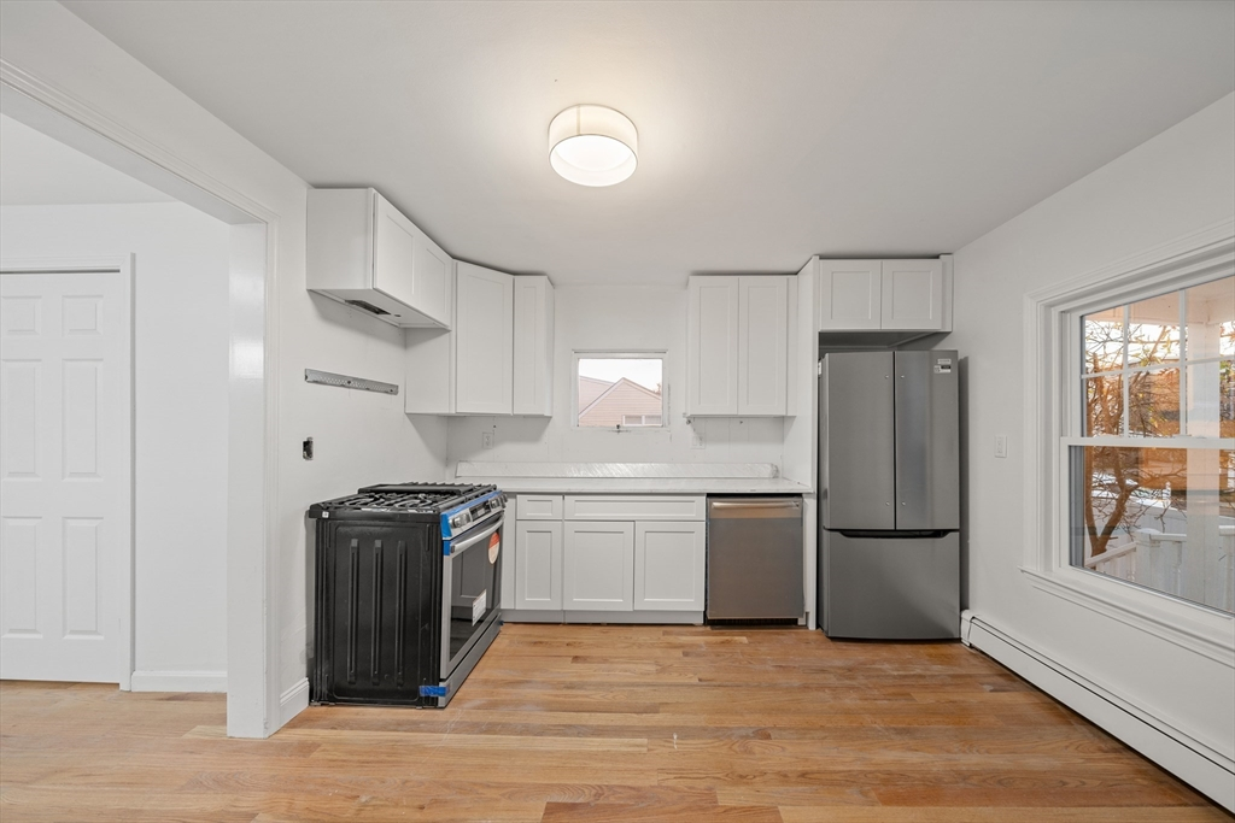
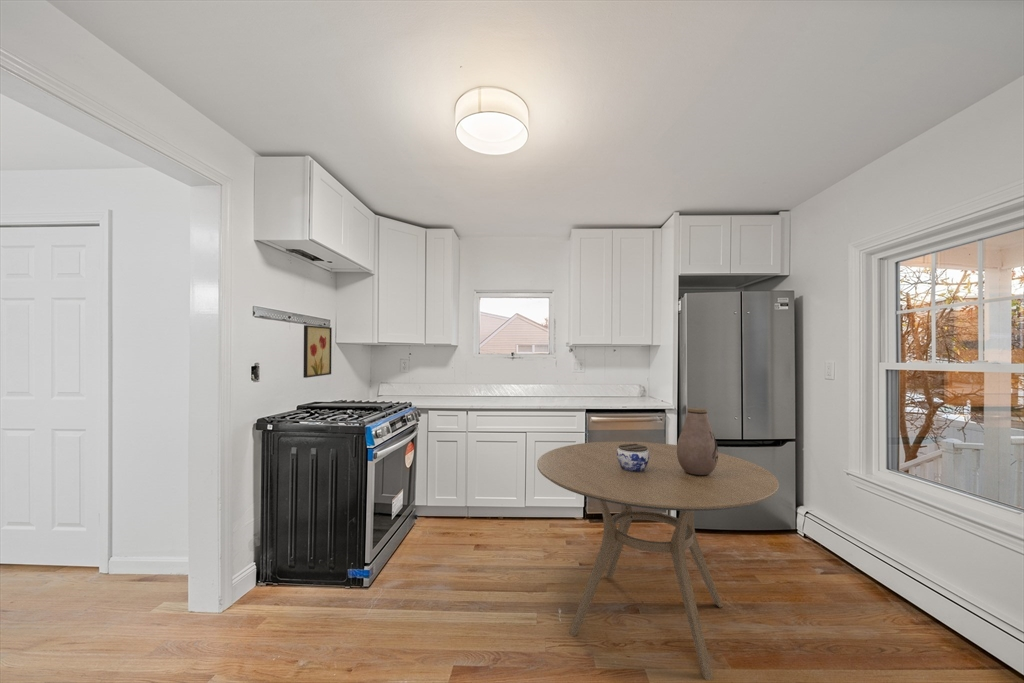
+ vase [676,407,719,476]
+ jar [617,444,649,472]
+ wall art [302,324,333,379]
+ dining table [536,440,780,681]
